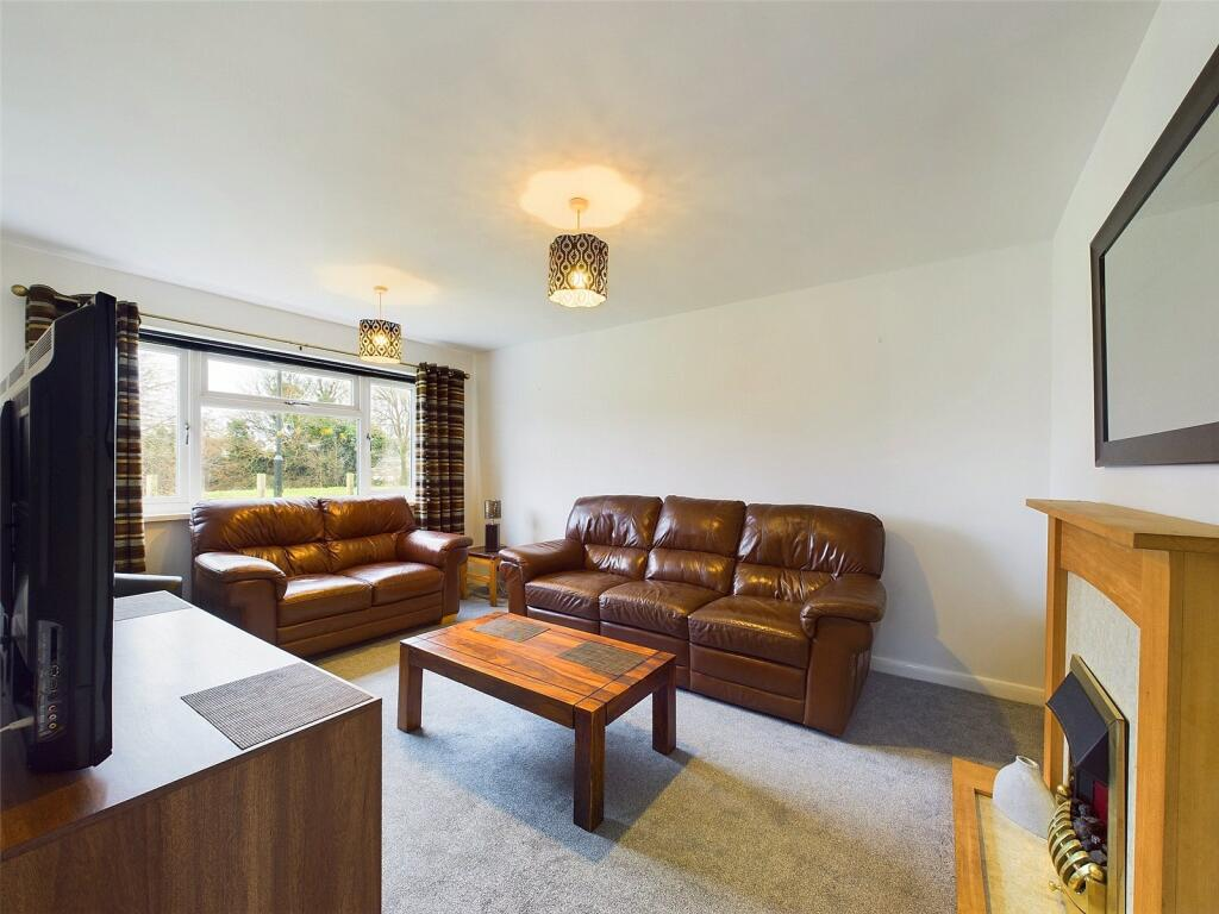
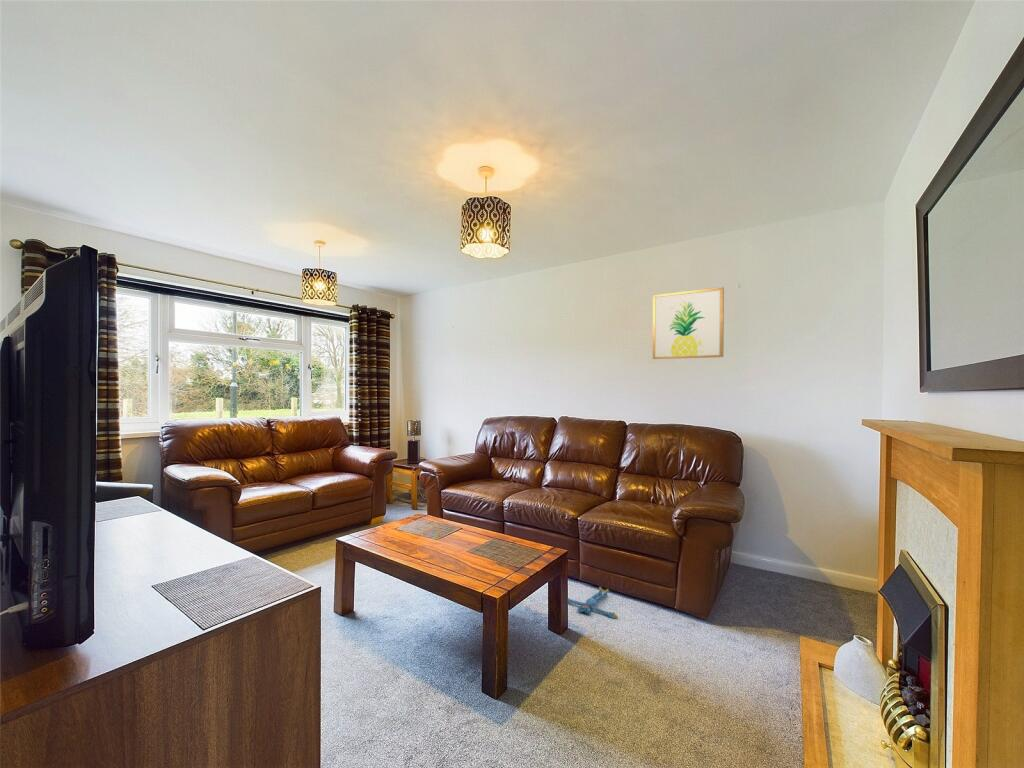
+ plush toy [567,586,619,619]
+ wall art [652,286,725,360]
